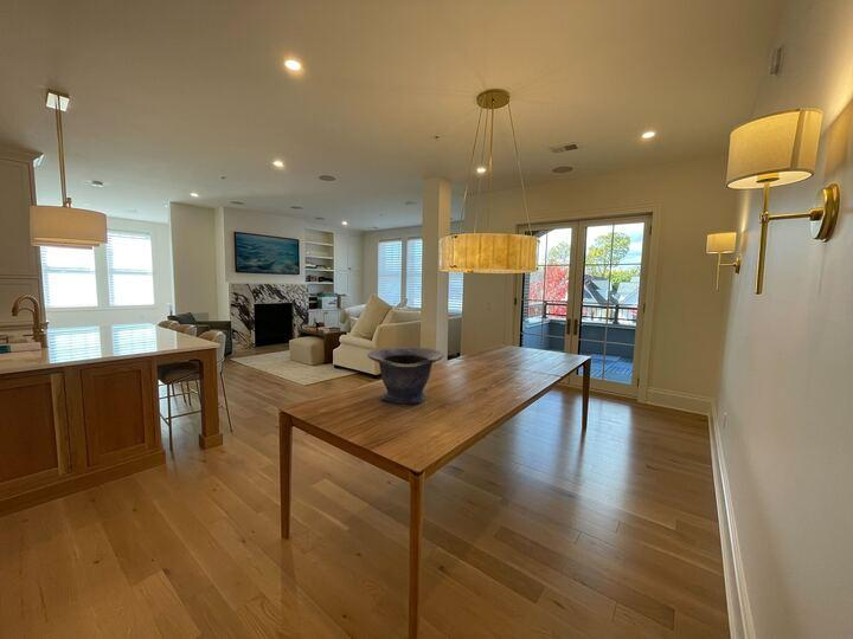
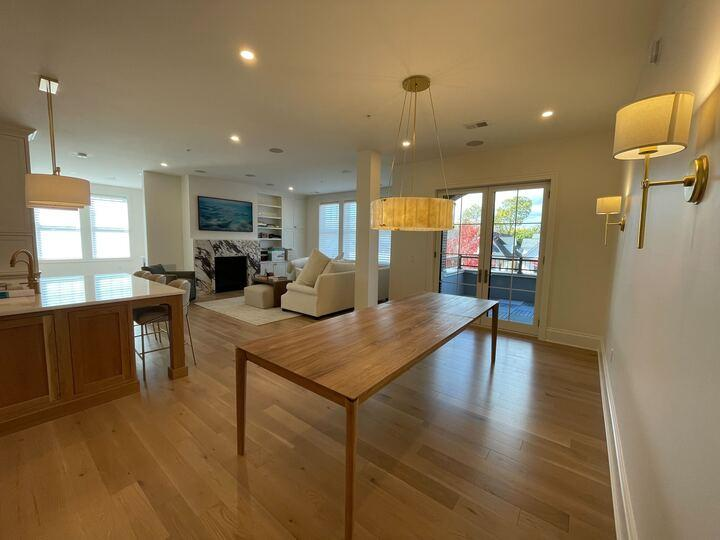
- decorative bowl [366,346,445,405]
